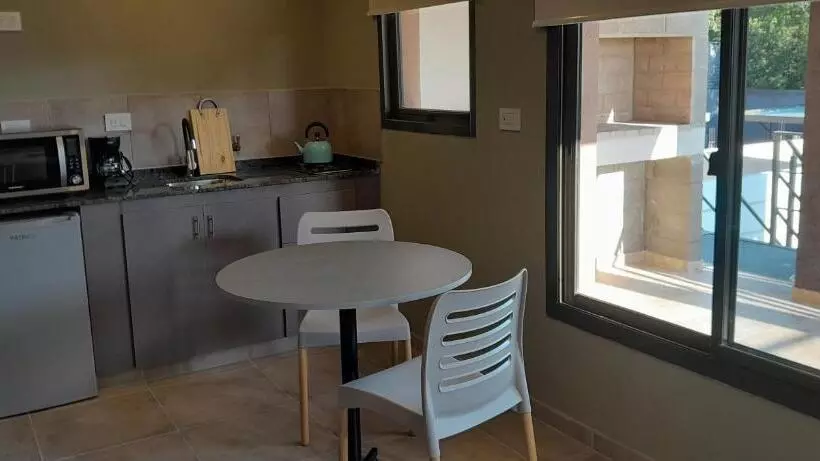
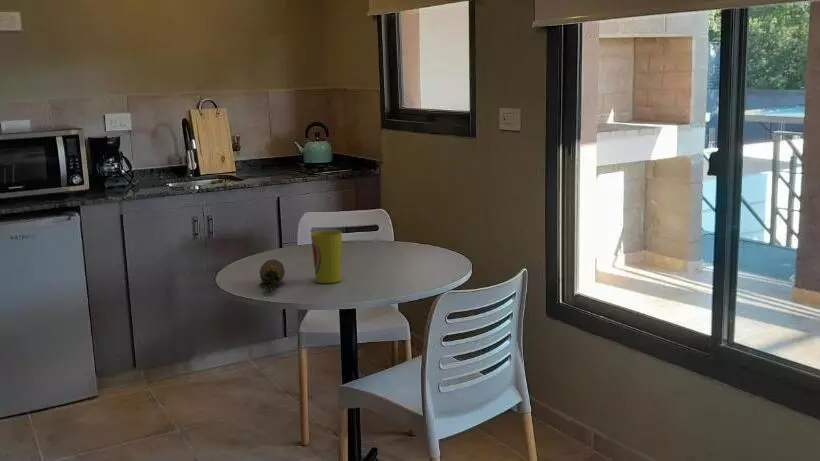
+ fruit [258,258,286,296]
+ cup [310,230,343,284]
